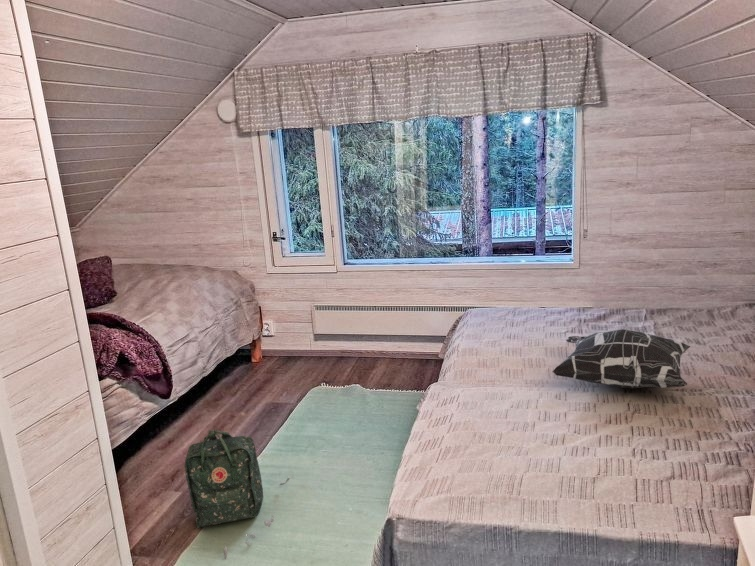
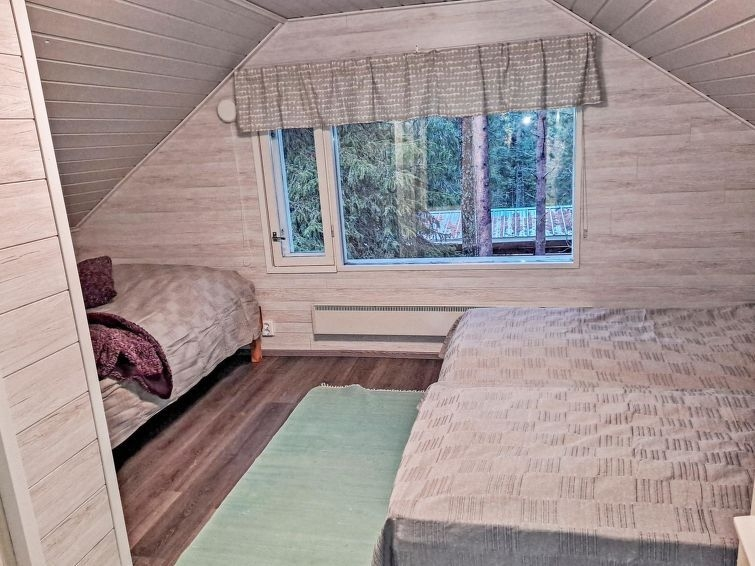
- decorative pillow [551,328,691,389]
- backpack [184,428,291,561]
